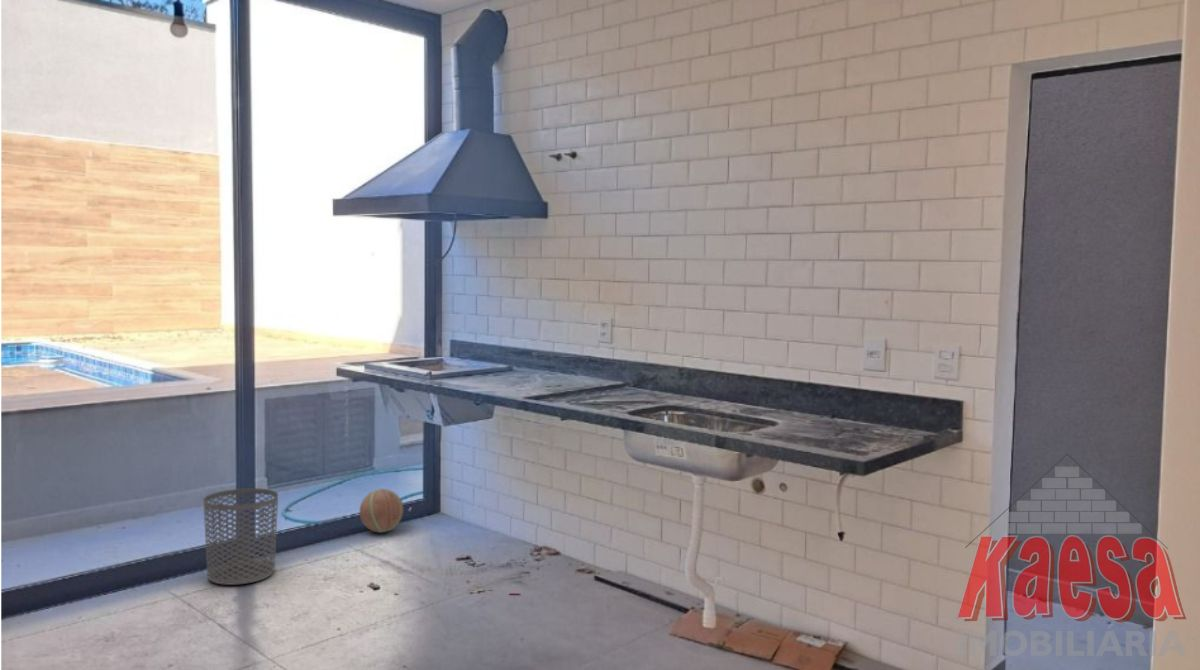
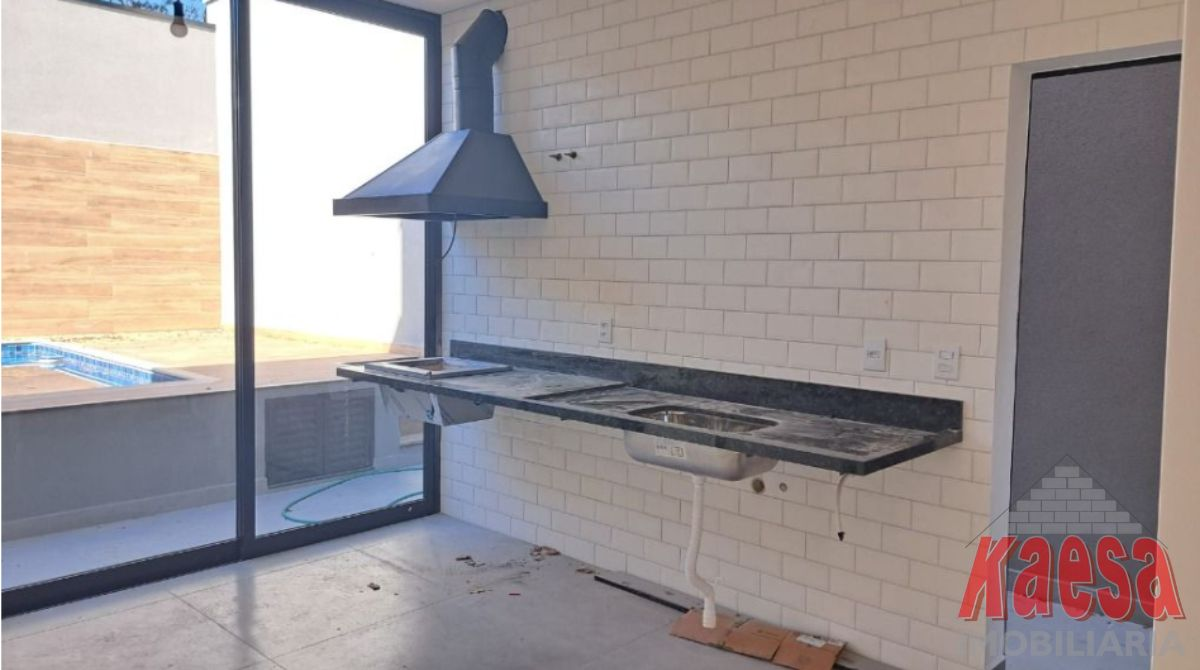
- ball [359,488,404,534]
- waste bin [202,487,279,586]
